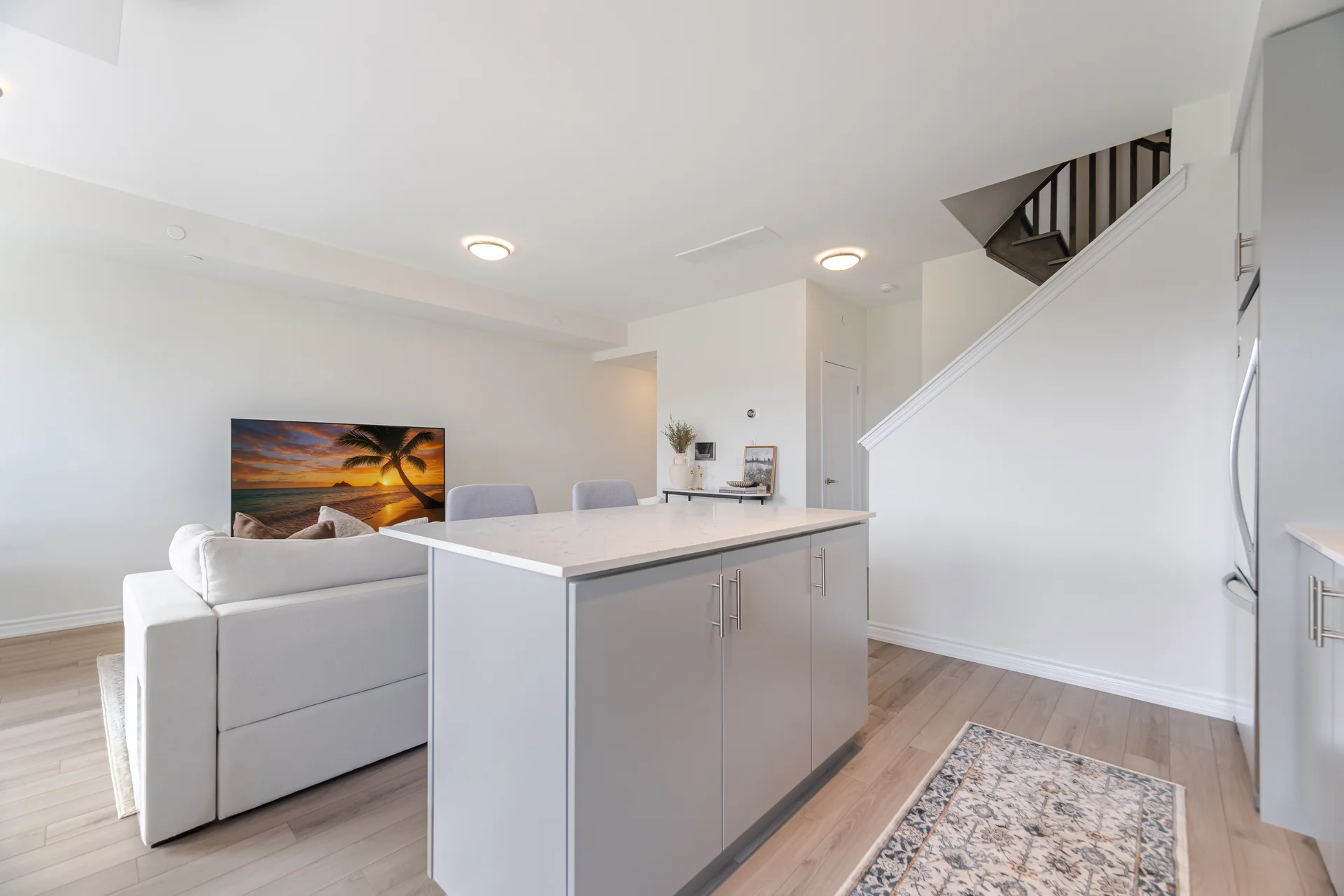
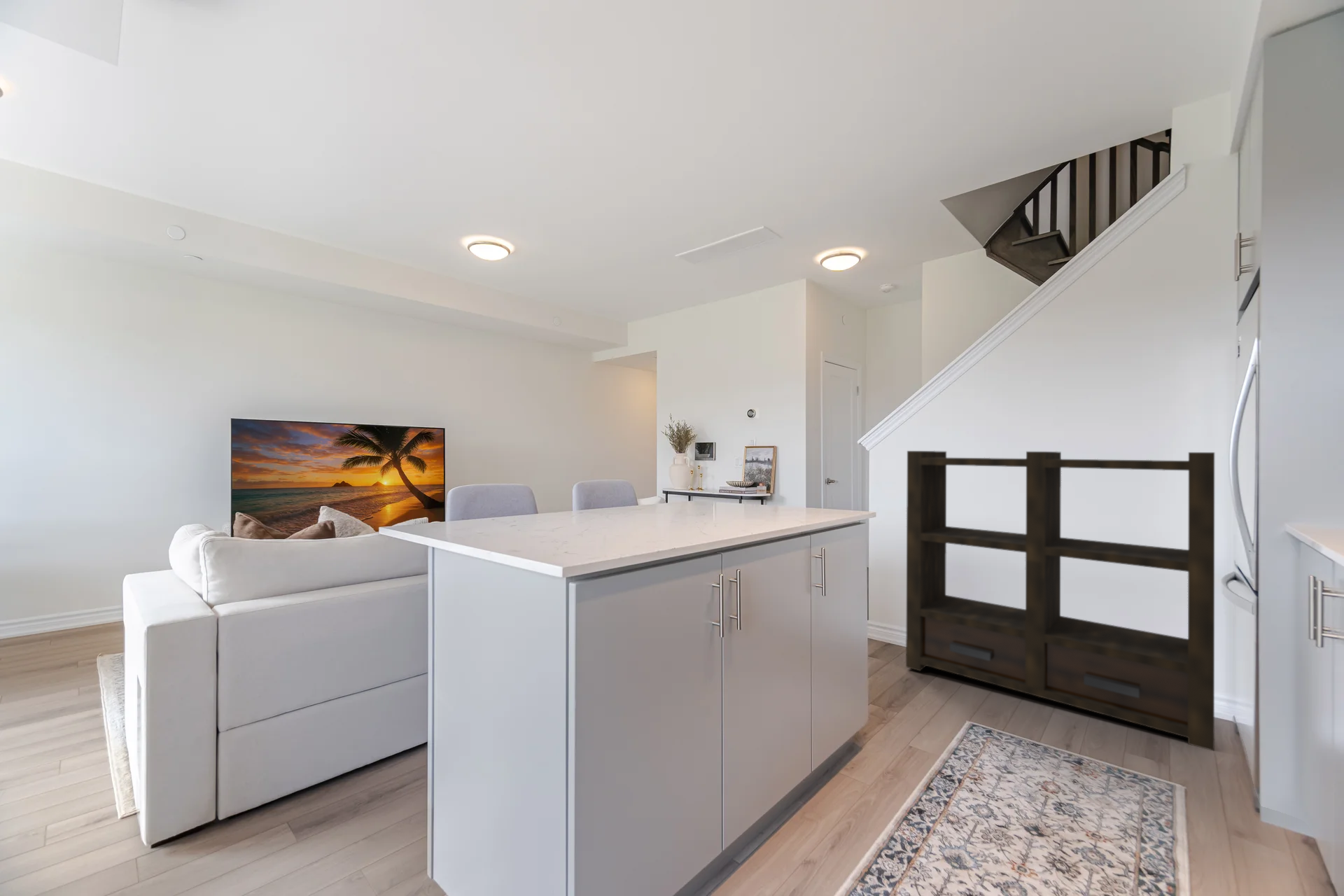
+ shelving unit [905,450,1215,752]
